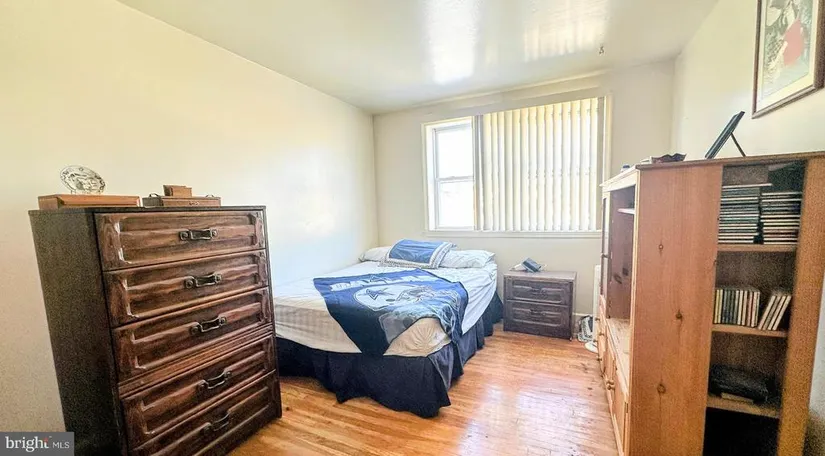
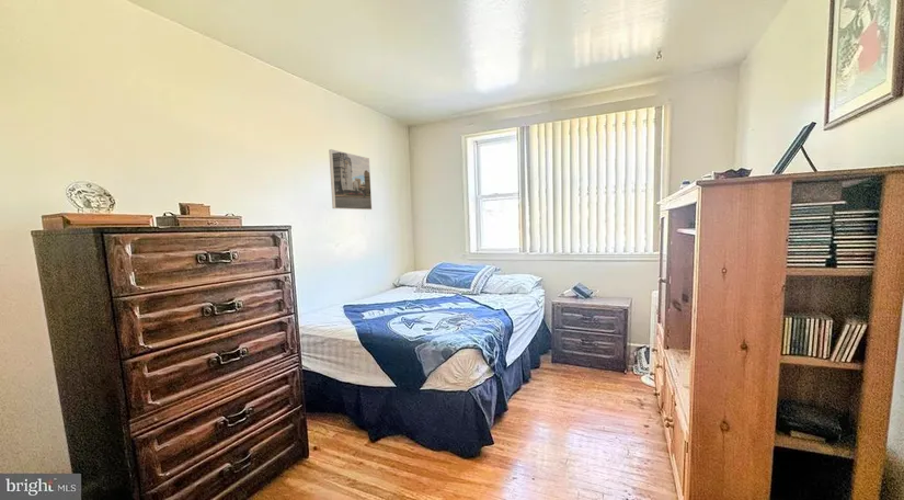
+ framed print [328,148,373,211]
